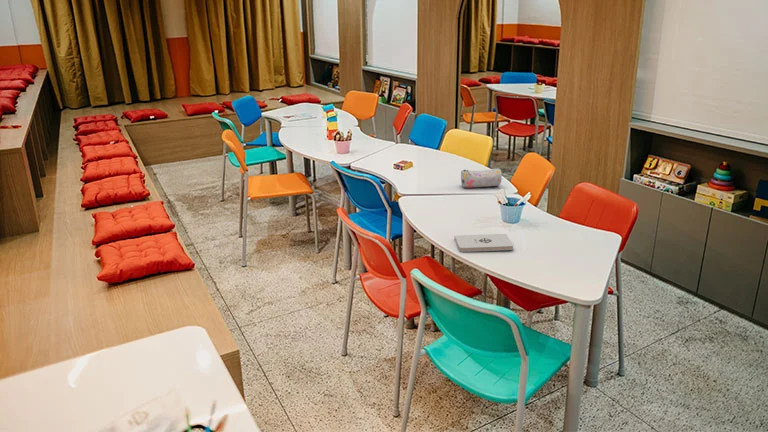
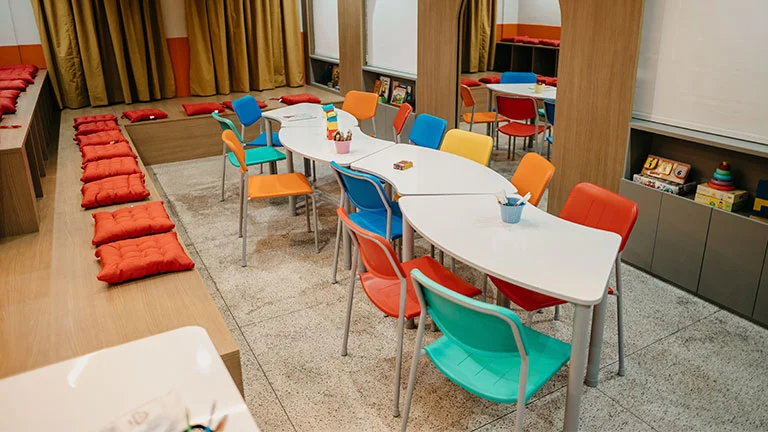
- pencil case [460,168,503,189]
- notepad [453,233,514,253]
